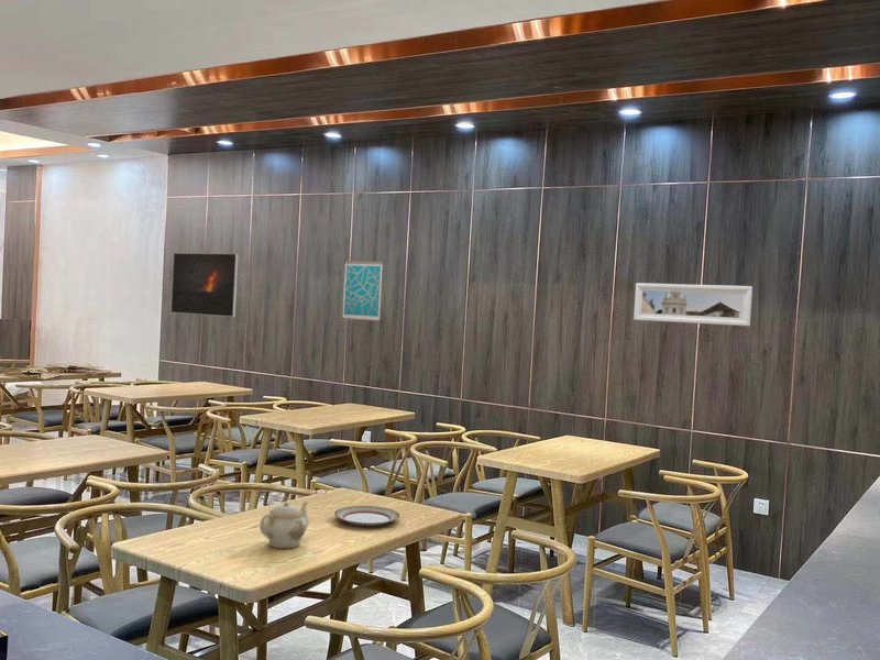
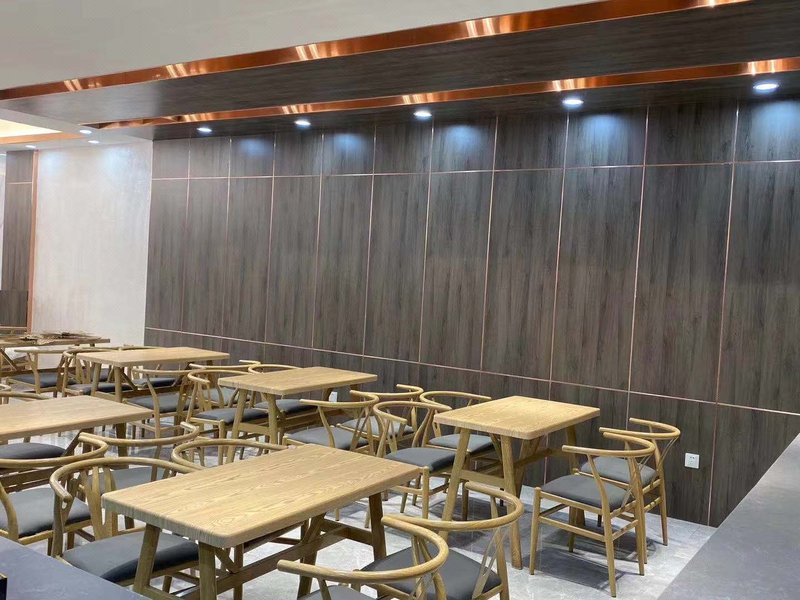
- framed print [632,282,754,327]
- plate [333,505,400,527]
- teapot [258,501,310,549]
- wall art [341,260,384,322]
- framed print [169,252,240,318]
